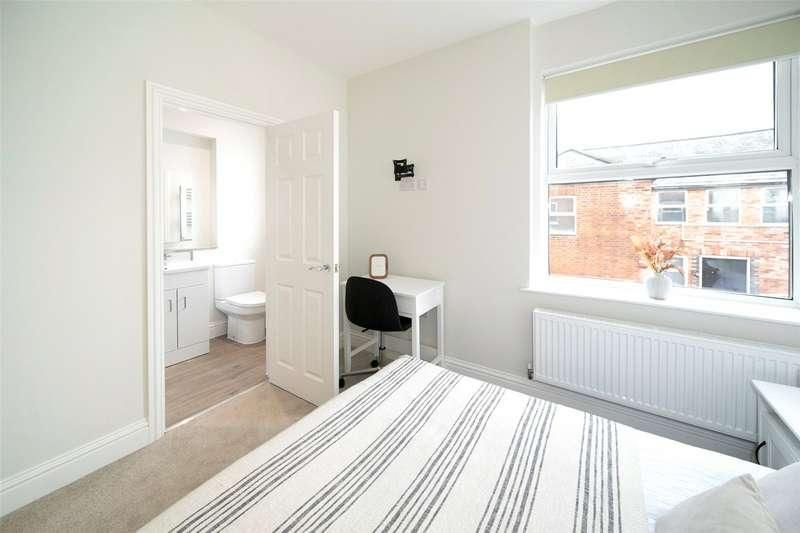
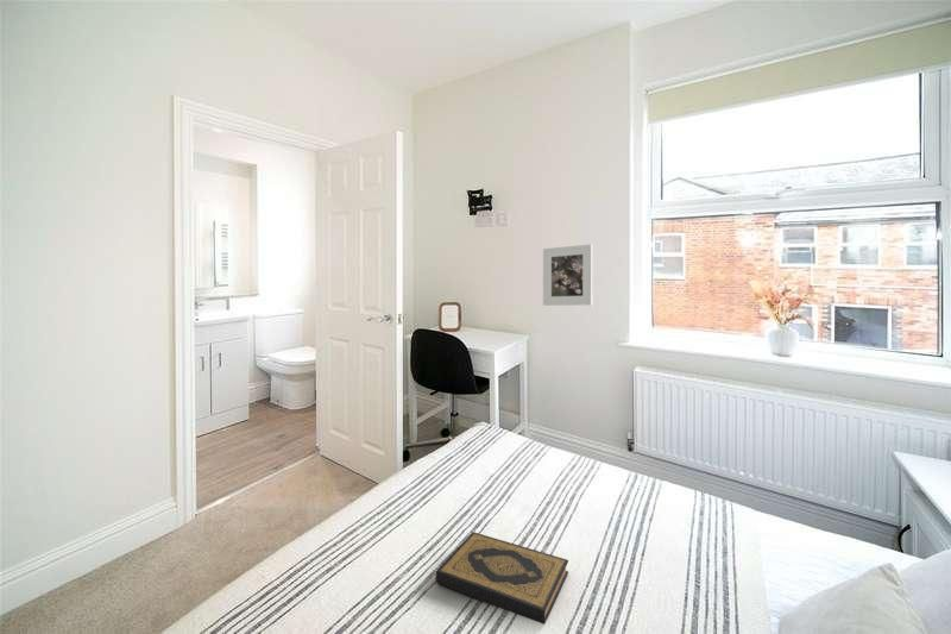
+ hardback book [435,531,569,626]
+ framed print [542,243,594,307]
